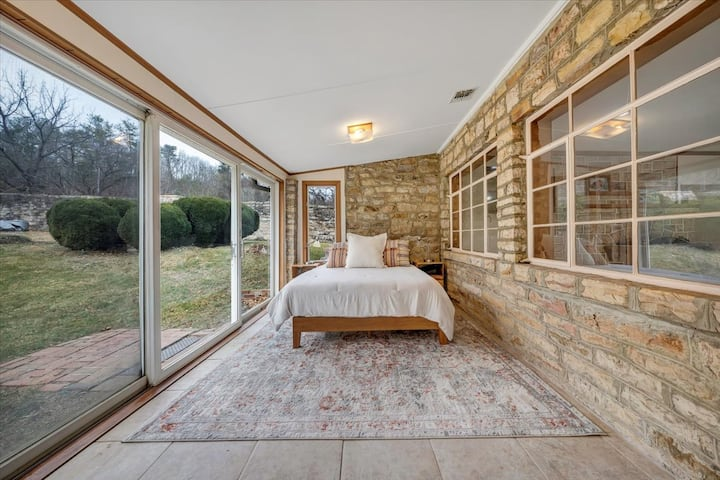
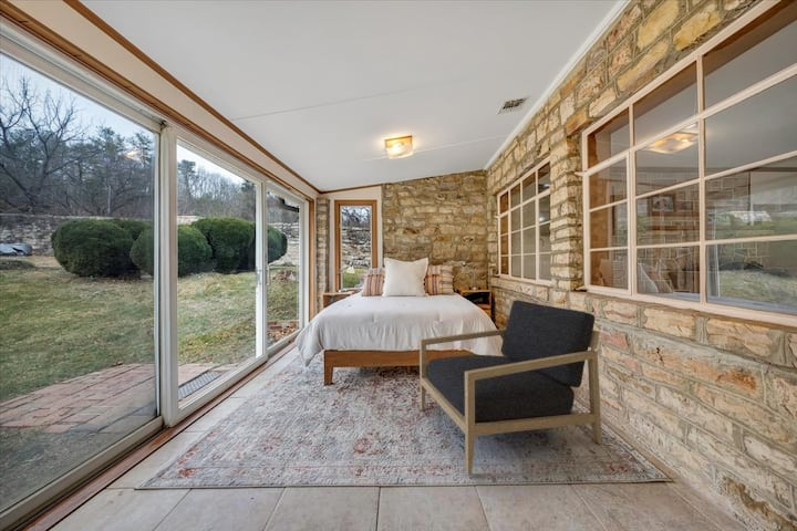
+ armchair [418,299,603,477]
